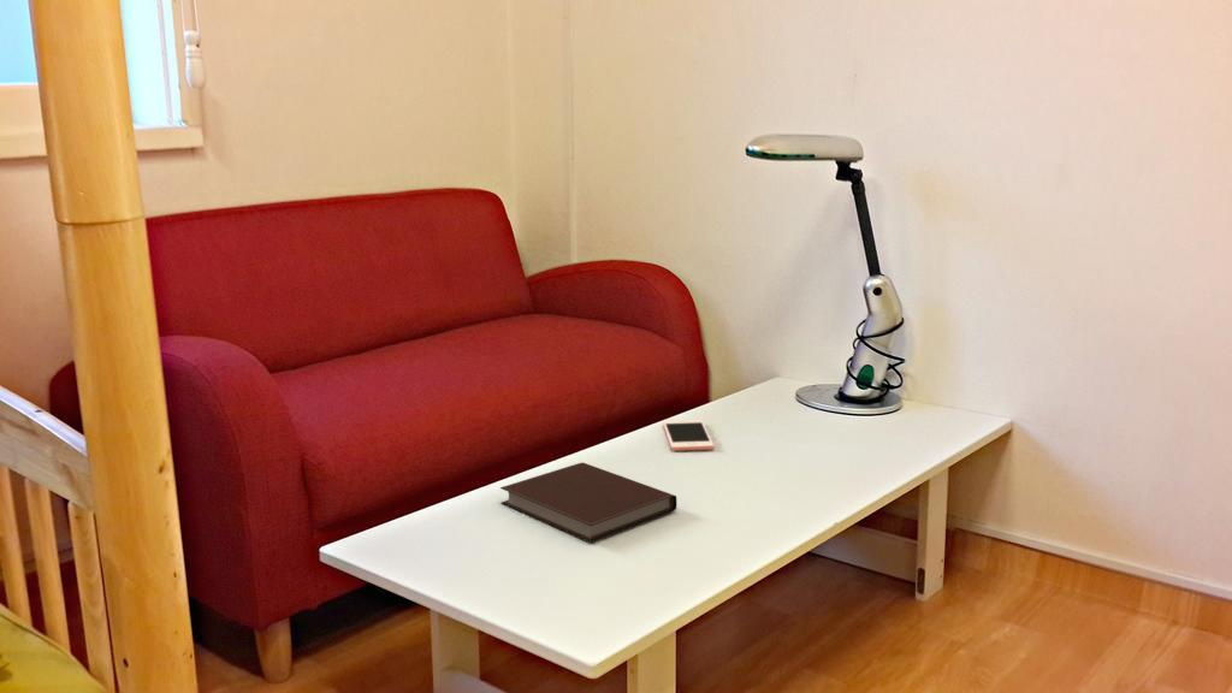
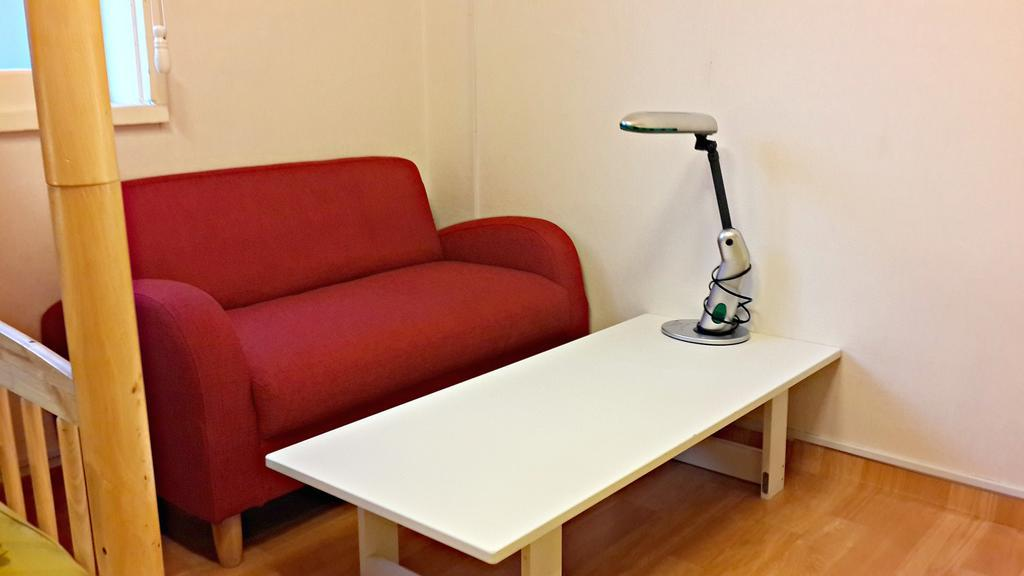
- notebook [499,462,677,544]
- cell phone [662,419,715,451]
